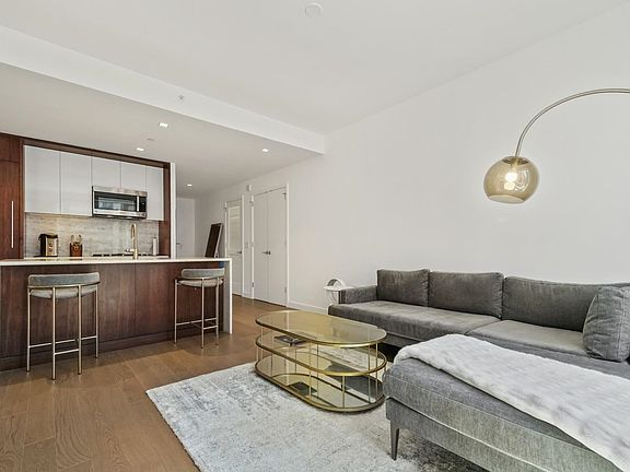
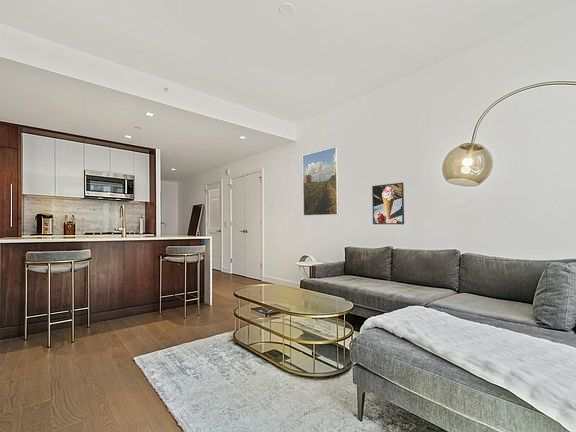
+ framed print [371,182,405,225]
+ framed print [302,146,339,217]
